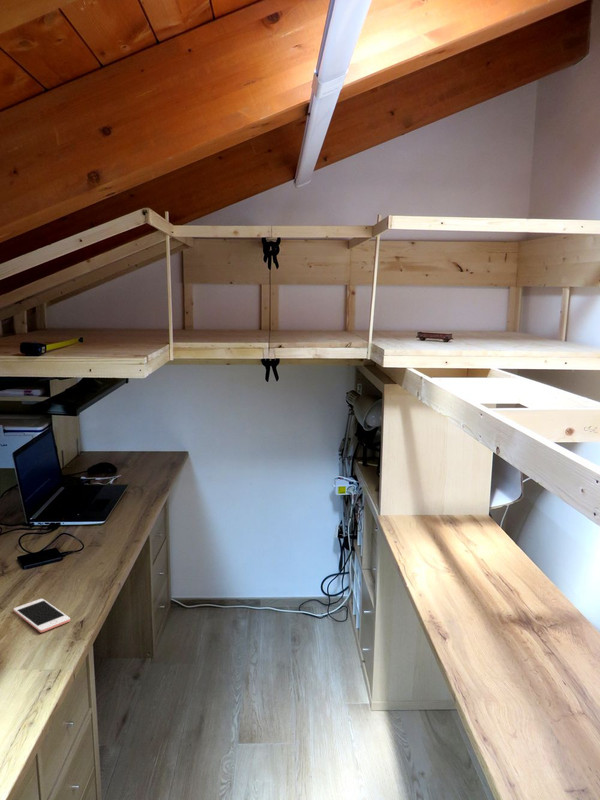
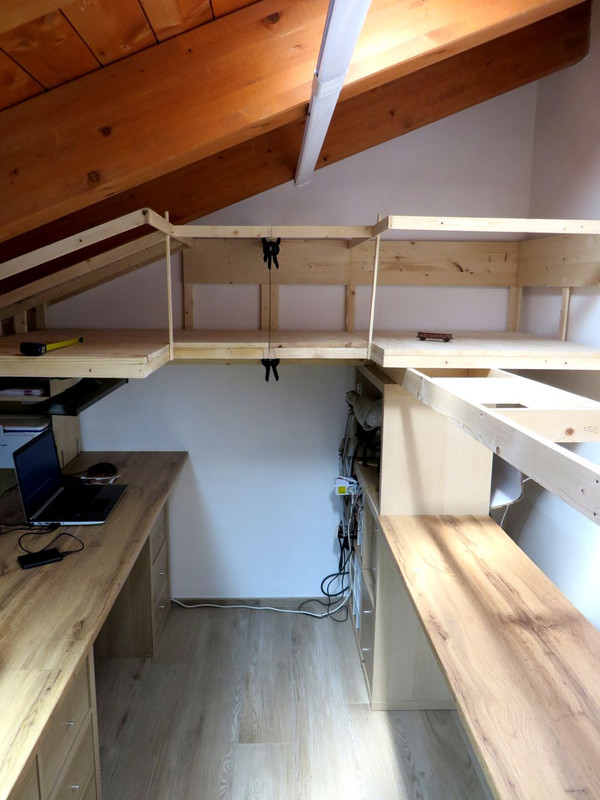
- cell phone [12,598,71,633]
